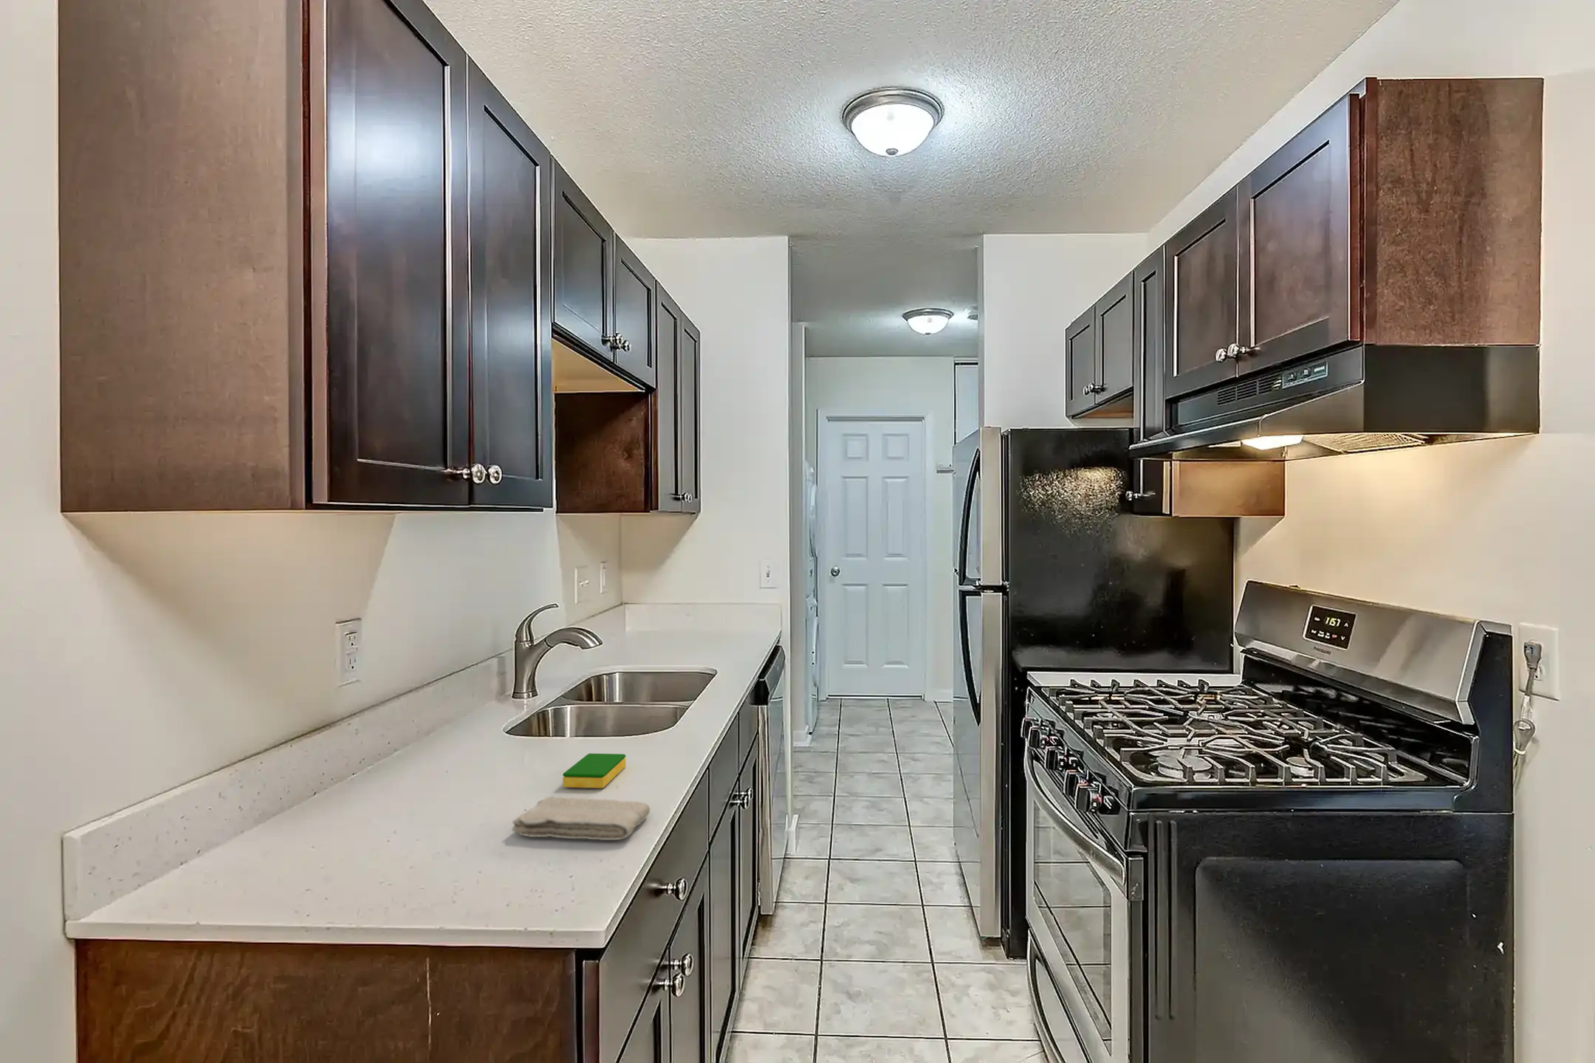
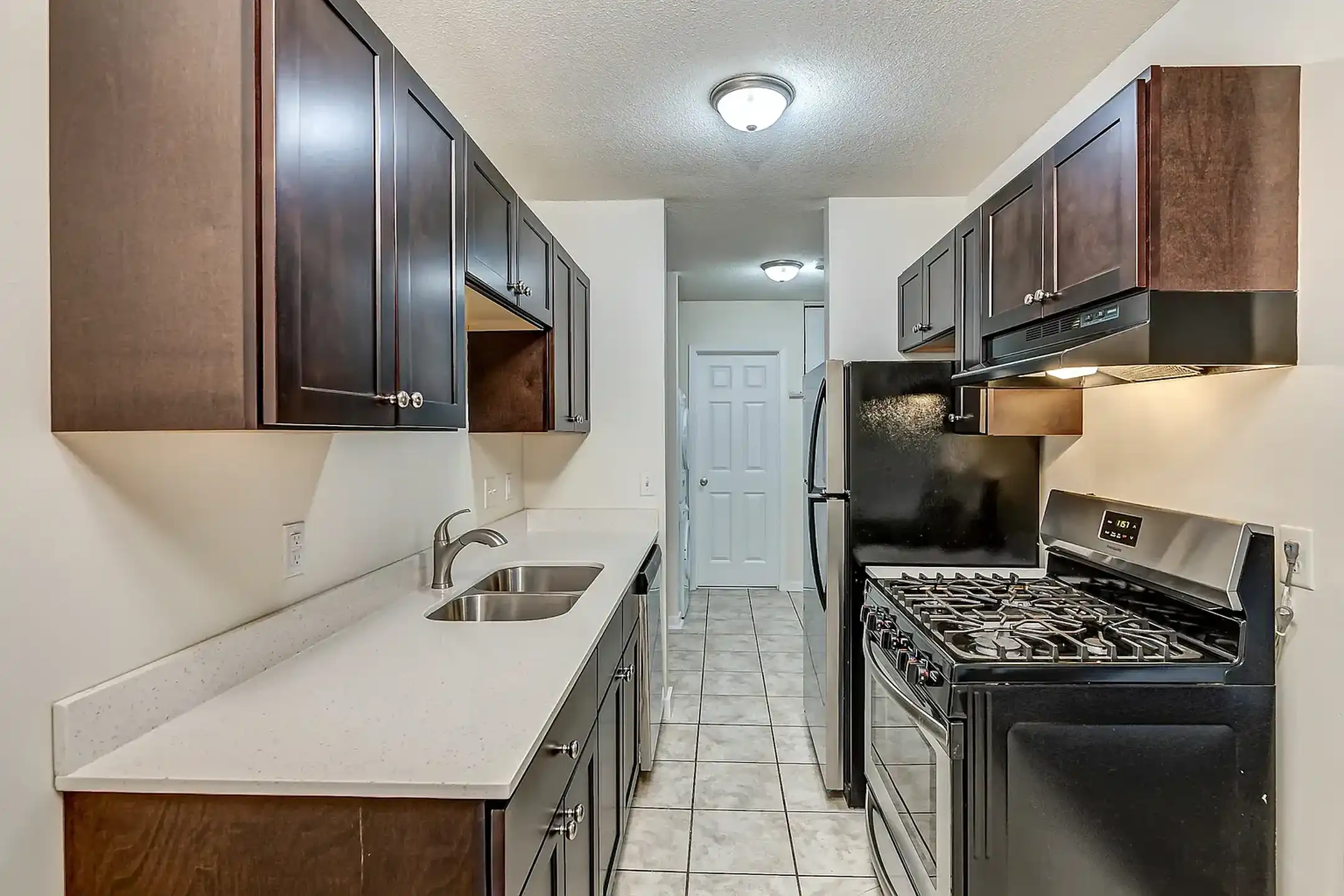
- dish sponge [563,753,627,789]
- washcloth [511,796,650,841]
